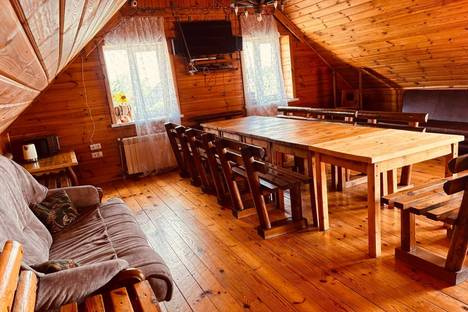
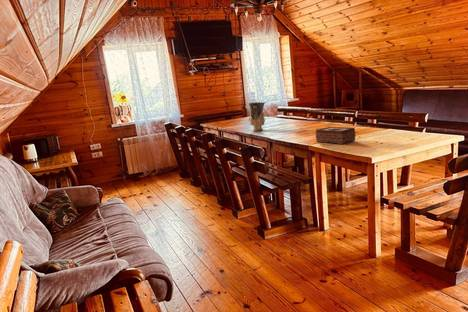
+ tissue box [315,126,357,145]
+ vase [247,101,266,132]
